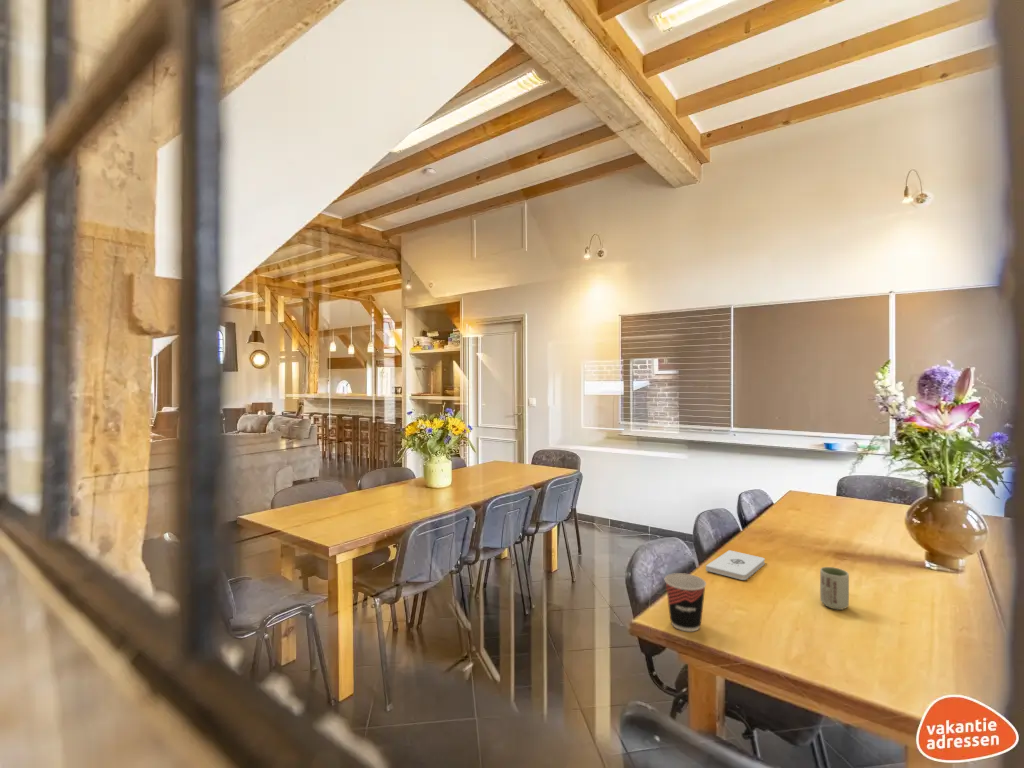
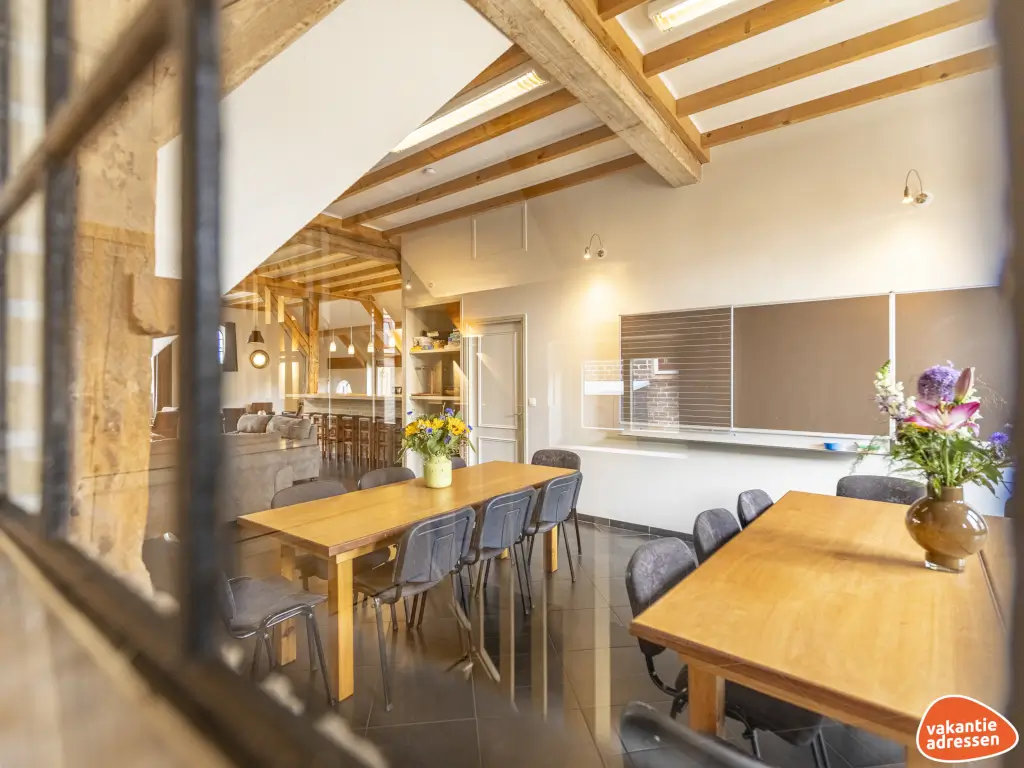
- cup [819,566,850,611]
- cup [664,572,707,632]
- notepad [705,549,766,581]
